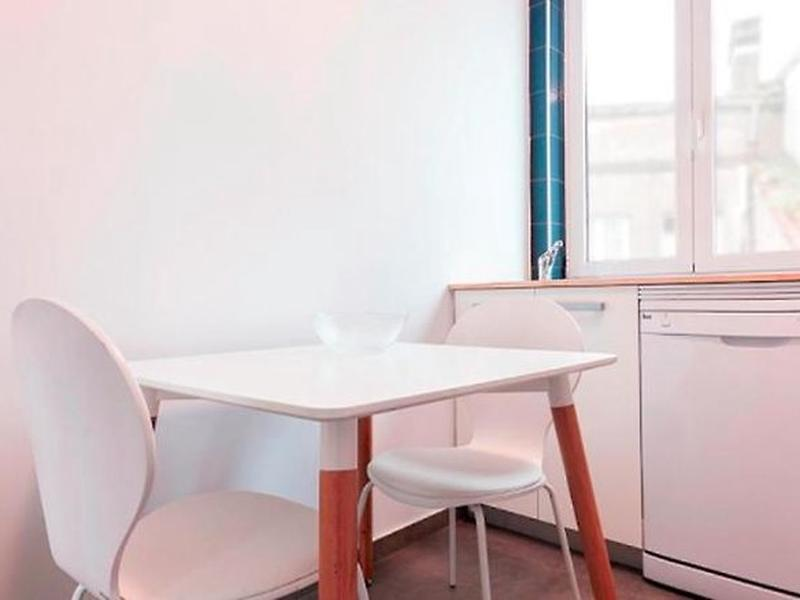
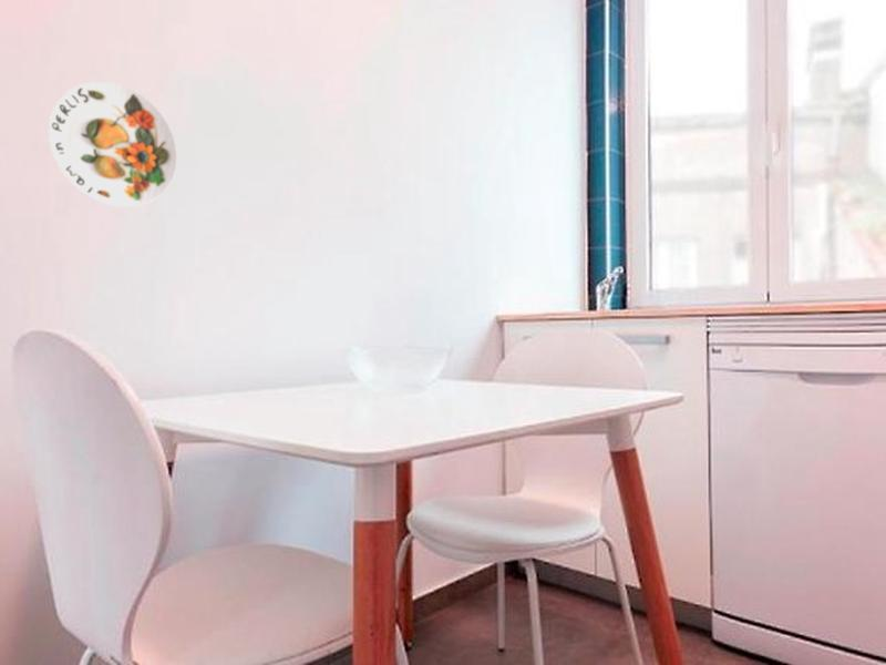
+ decorative plate [48,81,177,208]
